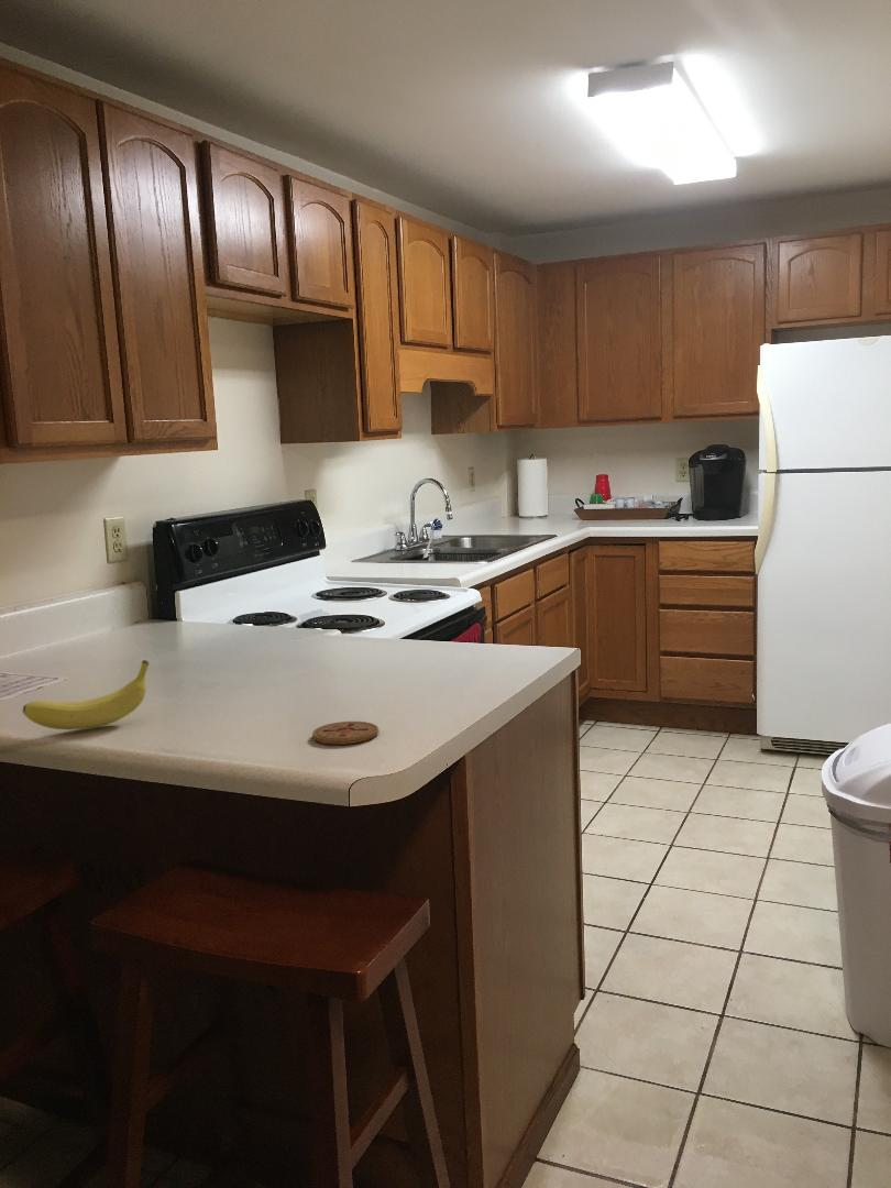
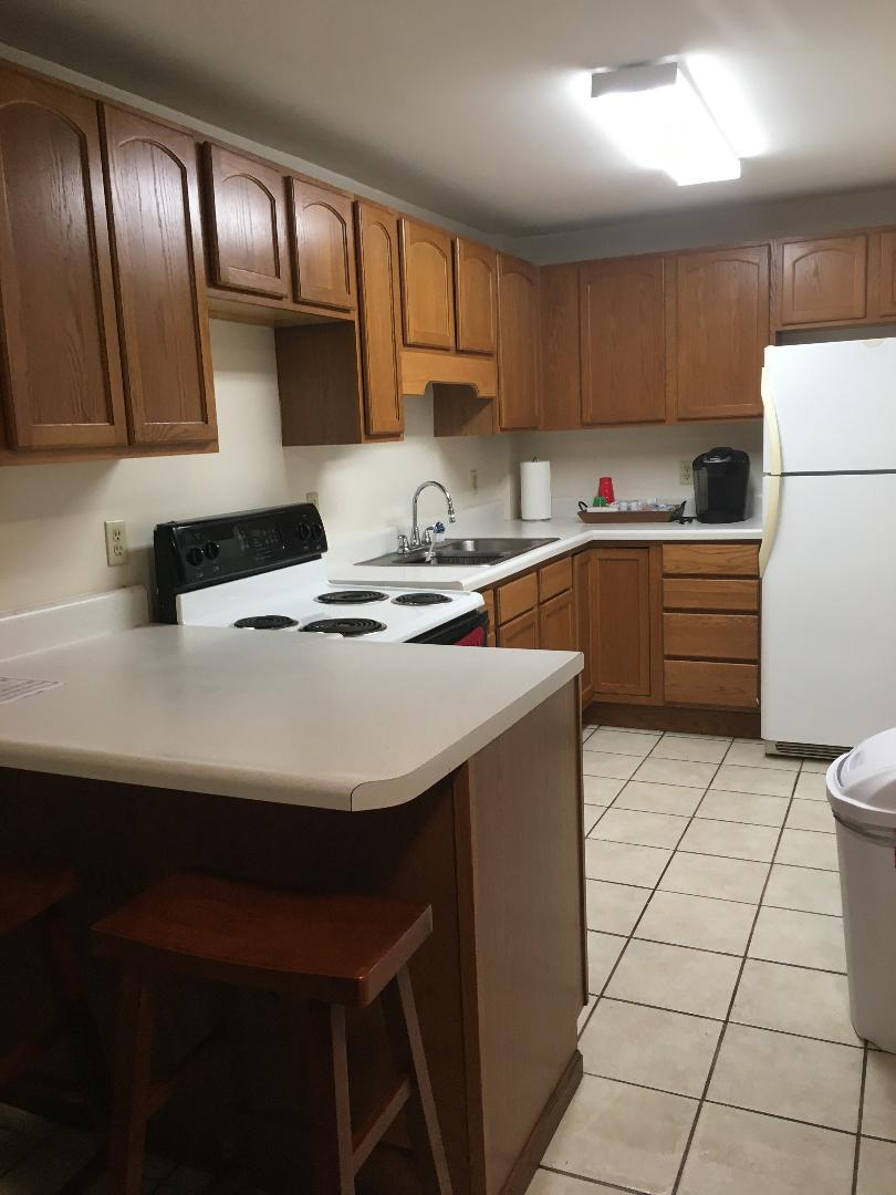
- fruit [22,659,151,730]
- coaster [311,721,380,746]
